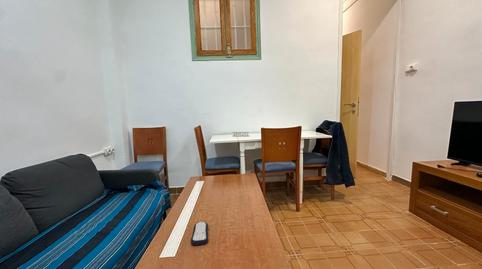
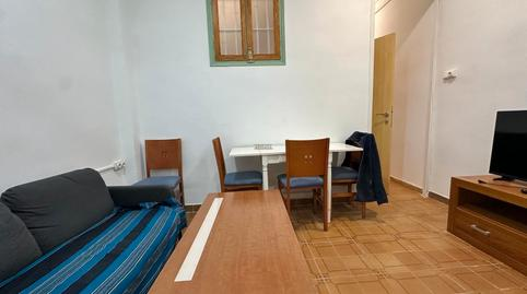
- remote control [190,221,209,246]
